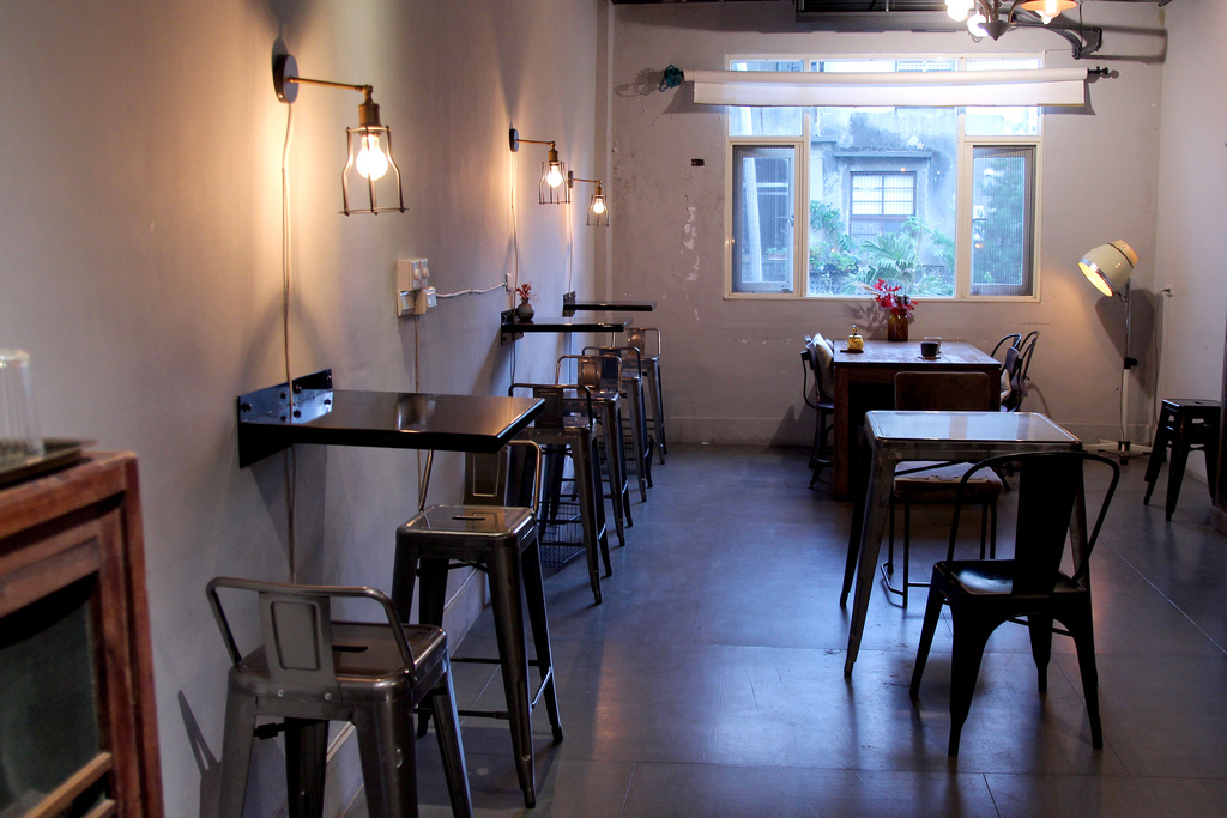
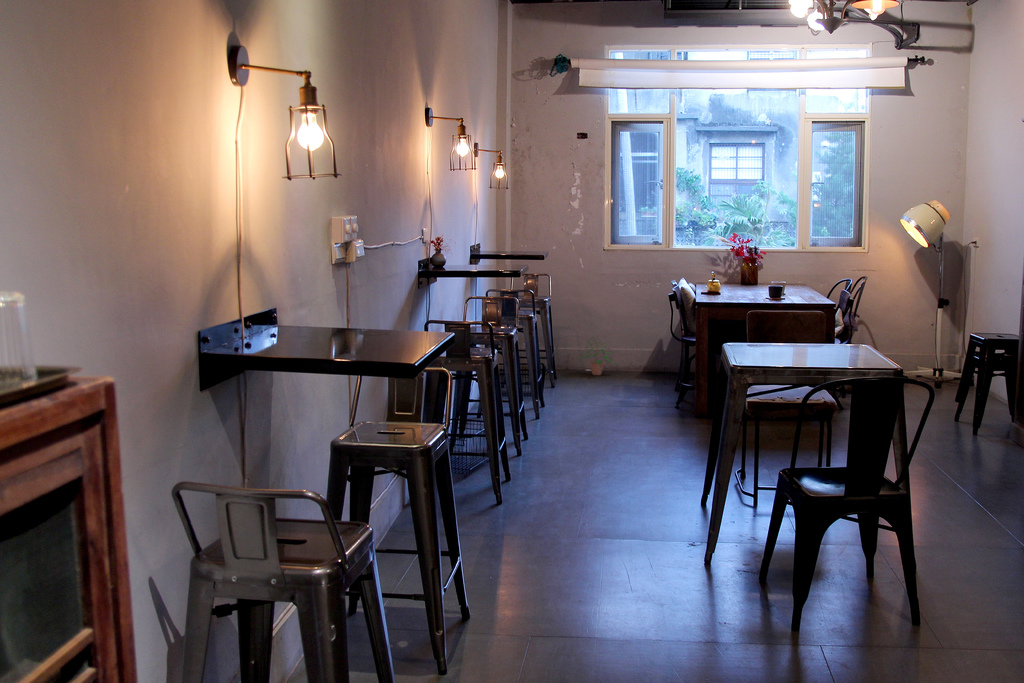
+ potted plant [577,336,616,376]
